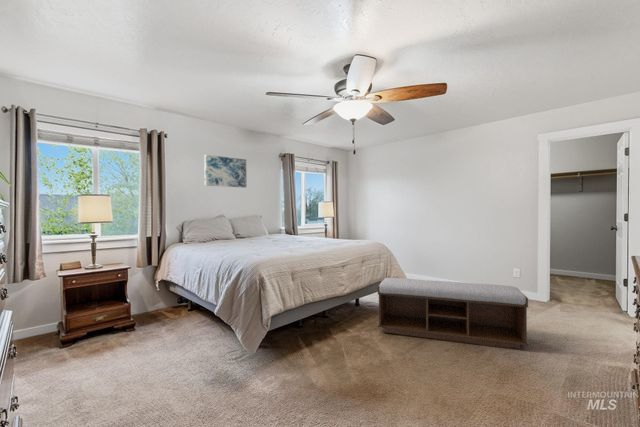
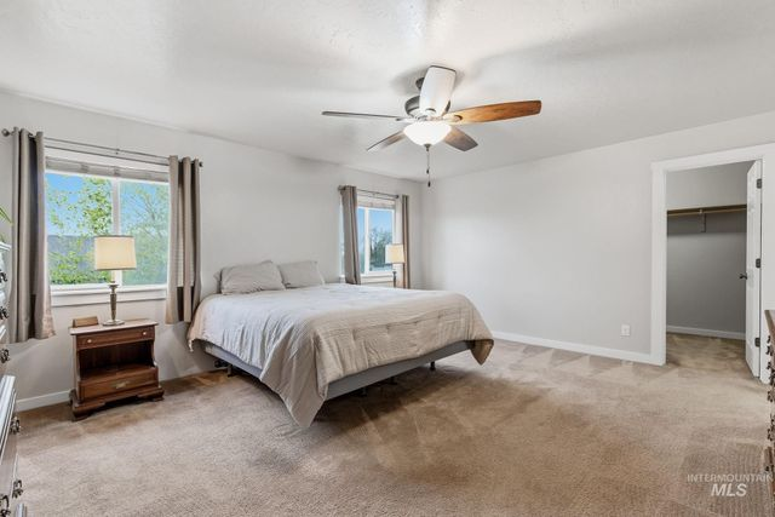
- wall art [203,154,247,189]
- bench [377,277,529,350]
